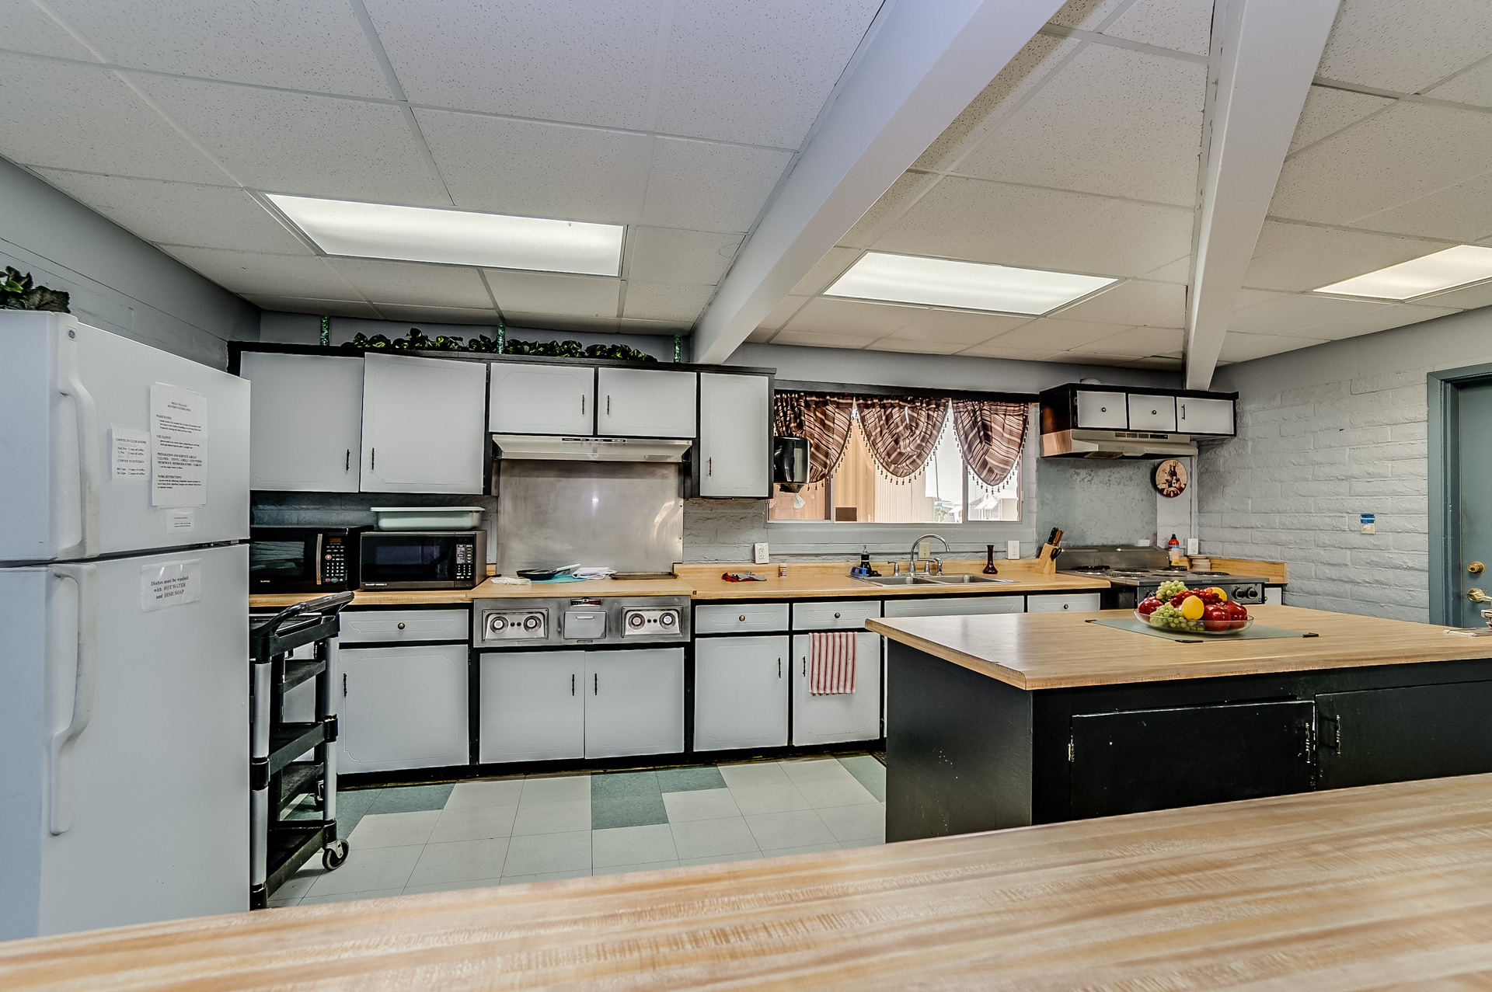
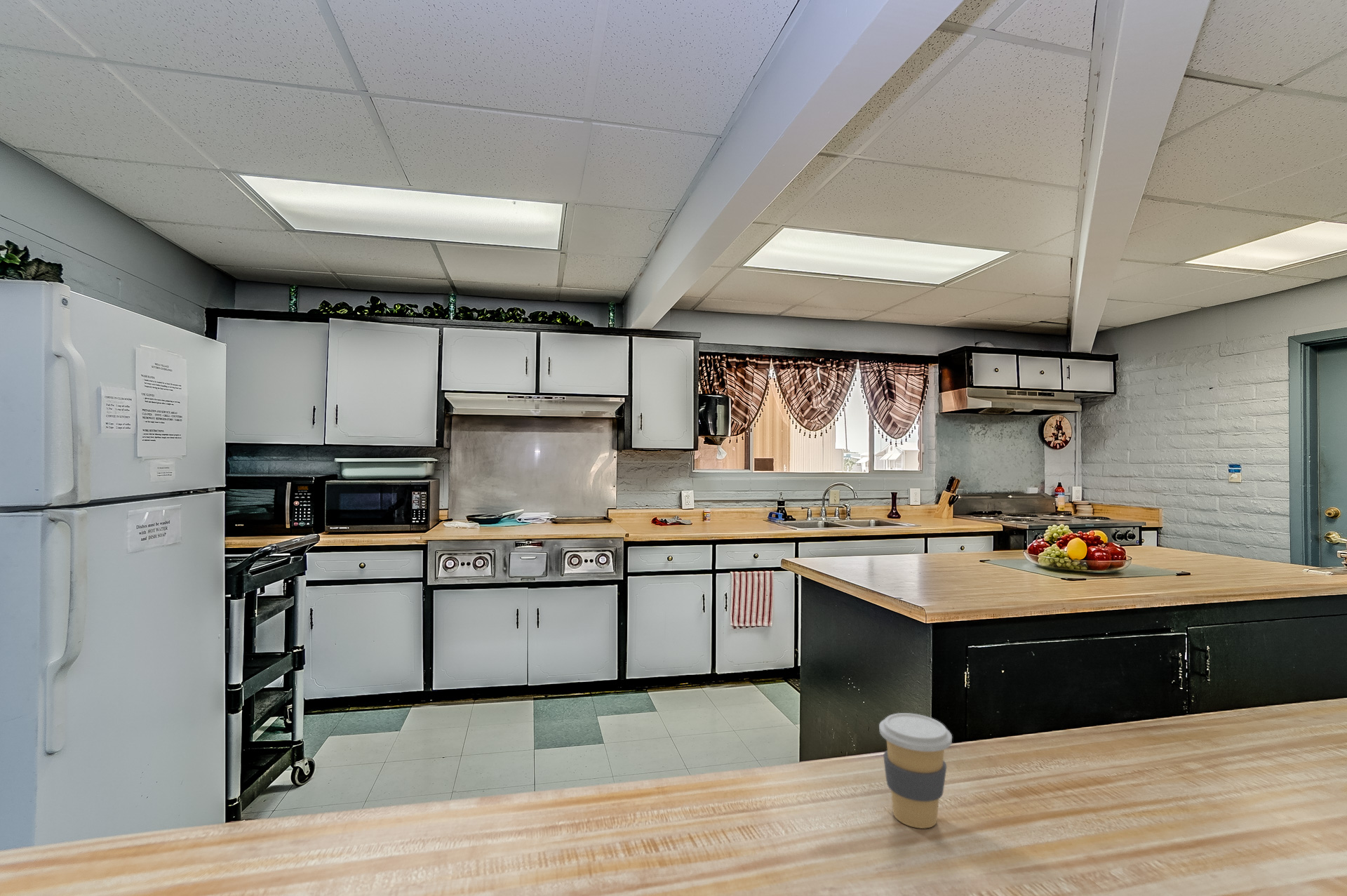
+ coffee cup [878,712,953,829]
